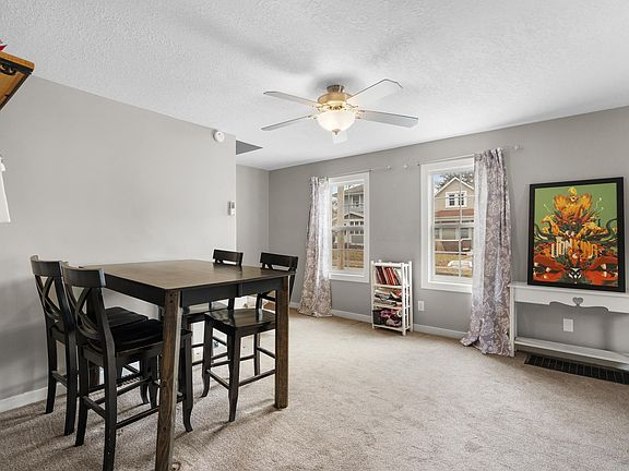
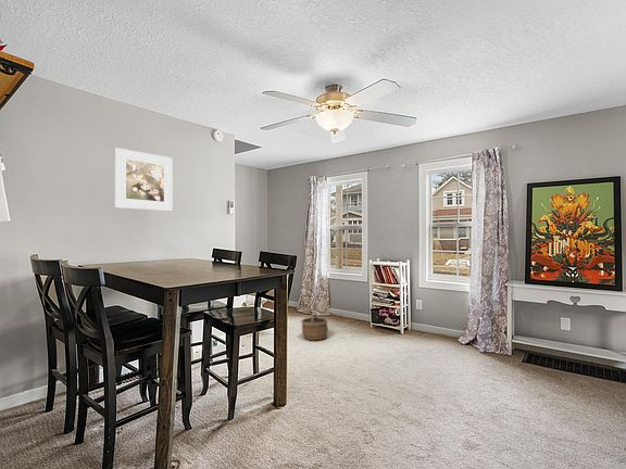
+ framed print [114,147,174,212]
+ wicker basket [300,306,329,342]
